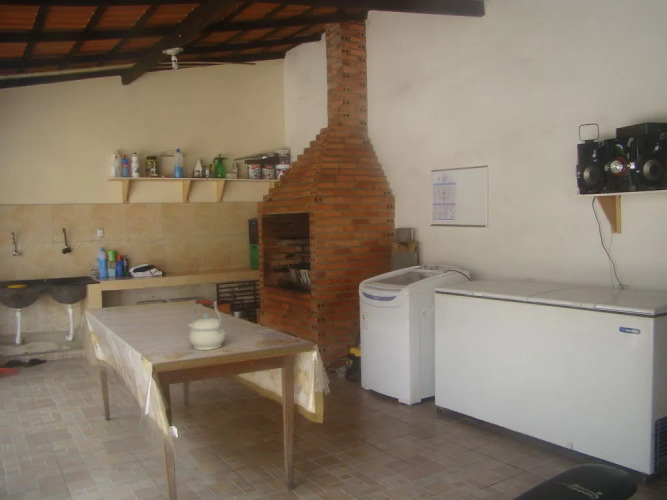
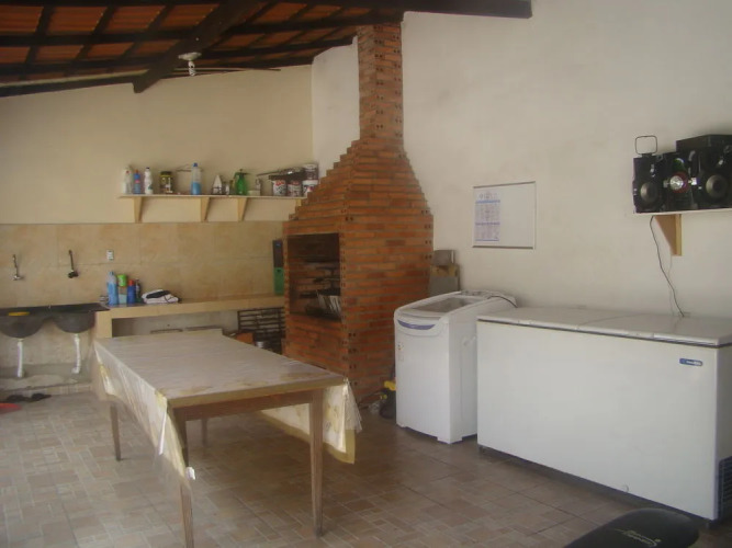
- kettle [187,298,226,351]
